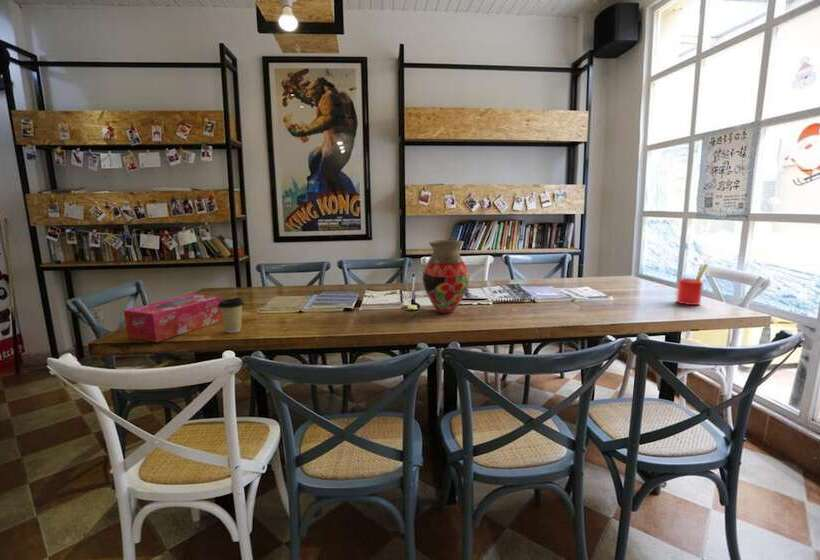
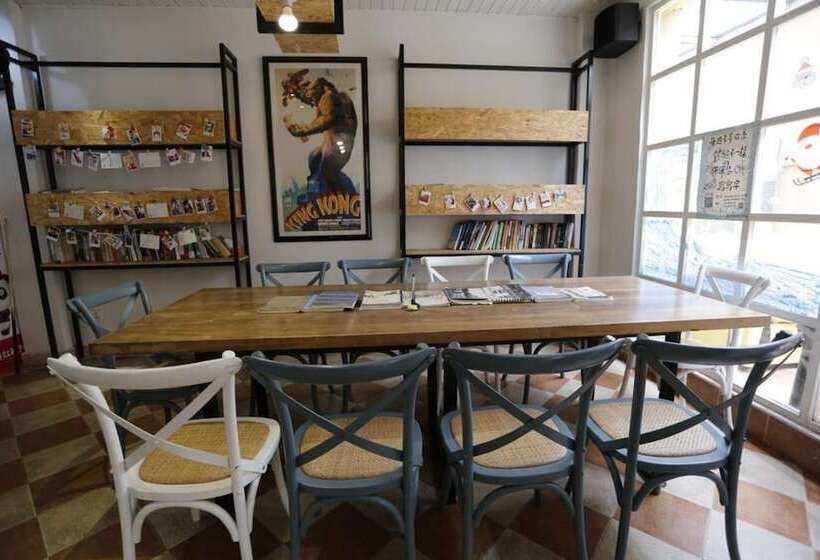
- straw [676,263,709,306]
- tissue box [122,293,223,343]
- coffee cup [218,297,245,334]
- vase [421,239,470,314]
